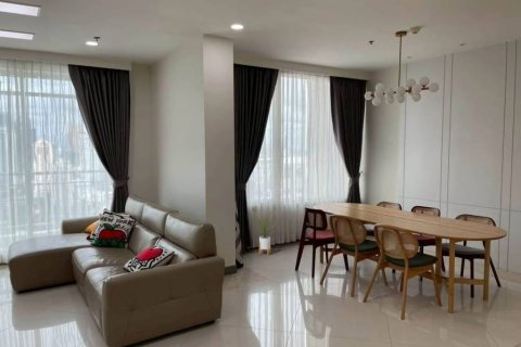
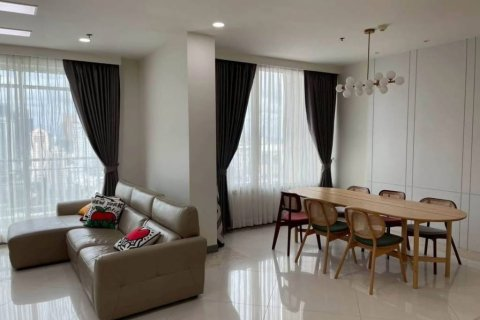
- house plant [253,211,276,256]
